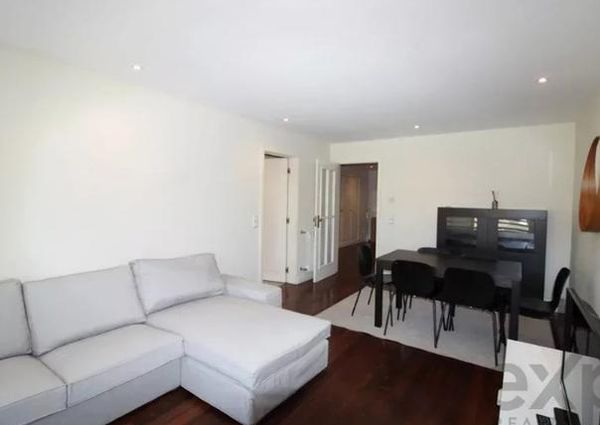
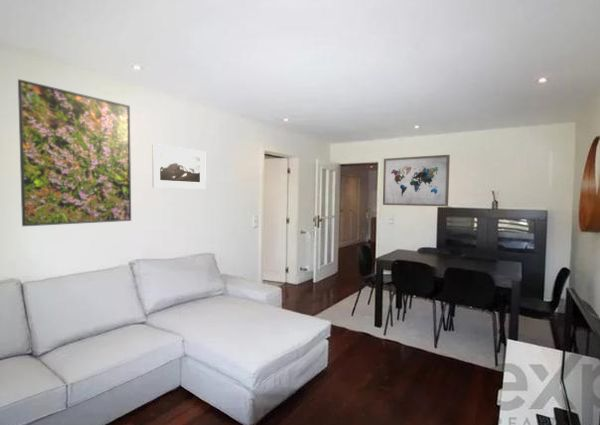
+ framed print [151,143,207,190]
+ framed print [17,78,132,227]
+ wall art [382,154,451,207]
